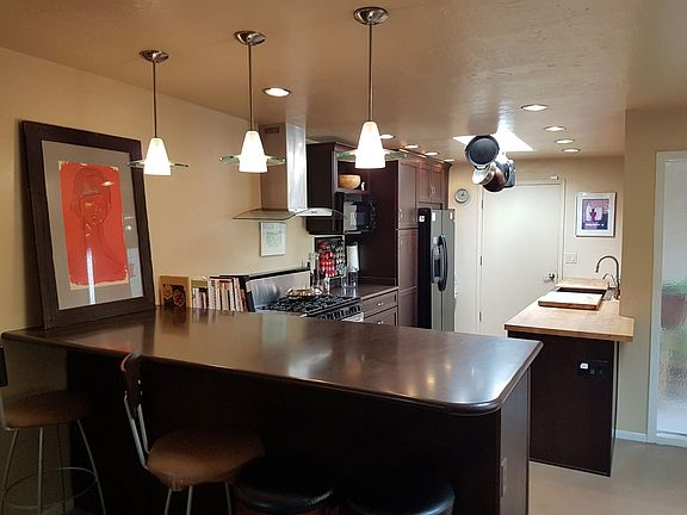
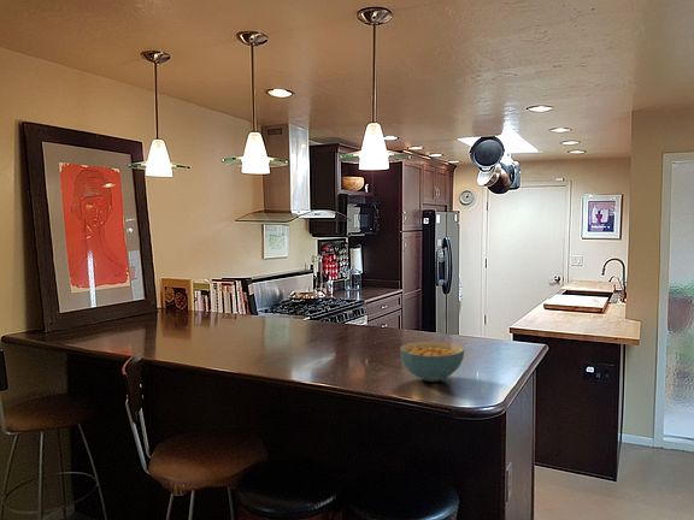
+ cereal bowl [399,341,465,383]
